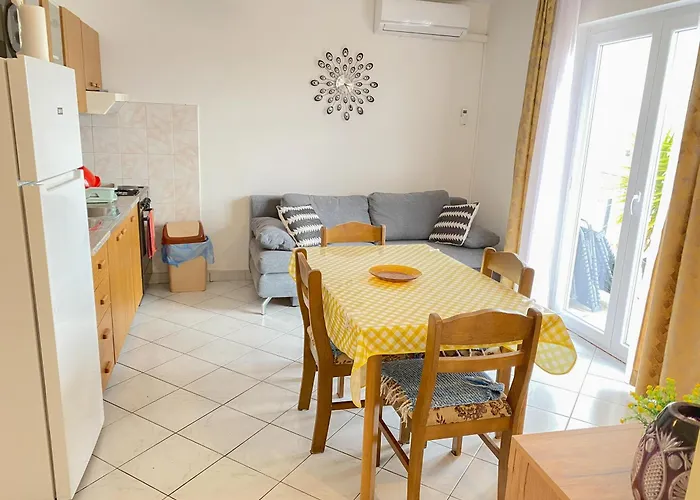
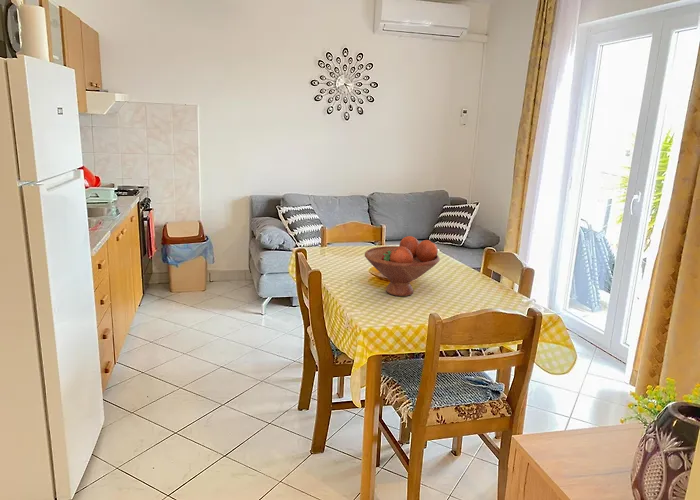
+ fruit bowl [364,235,441,297]
